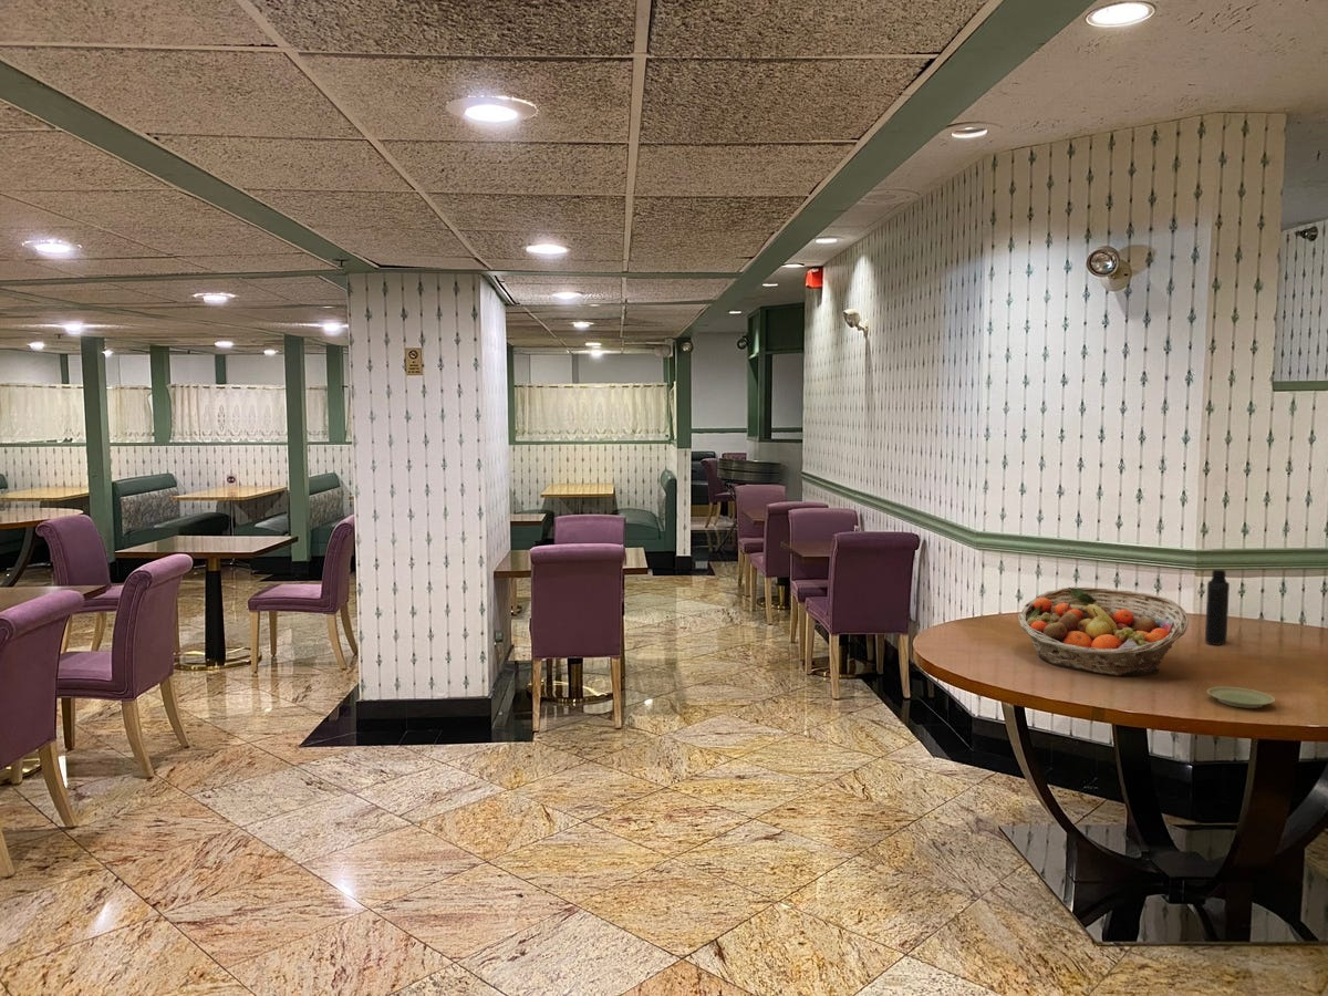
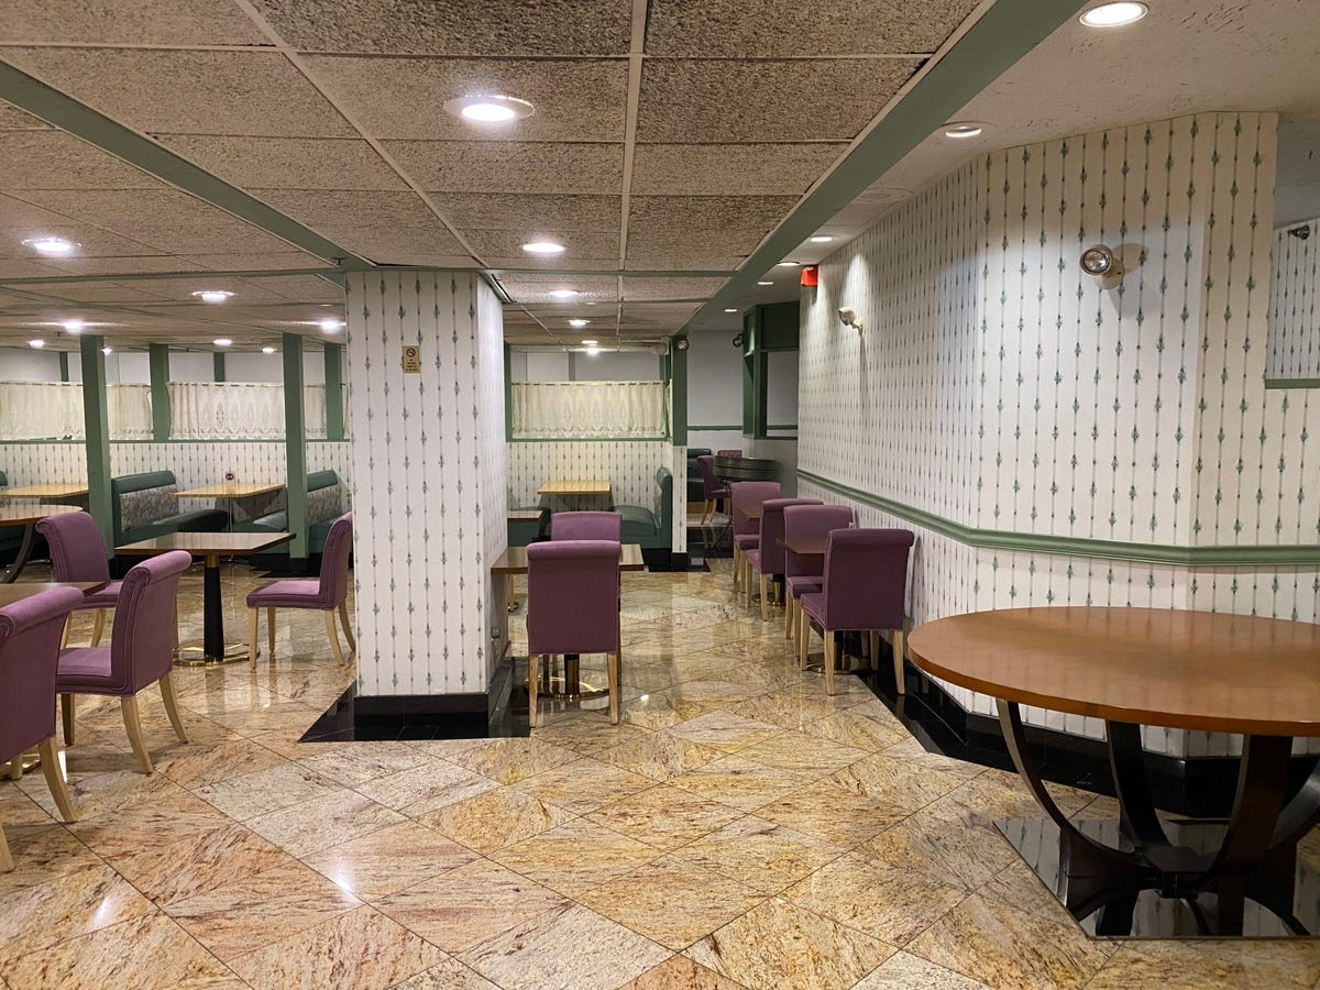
- bottle [1204,569,1231,646]
- plate [1206,686,1276,709]
- fruit basket [1017,587,1190,677]
